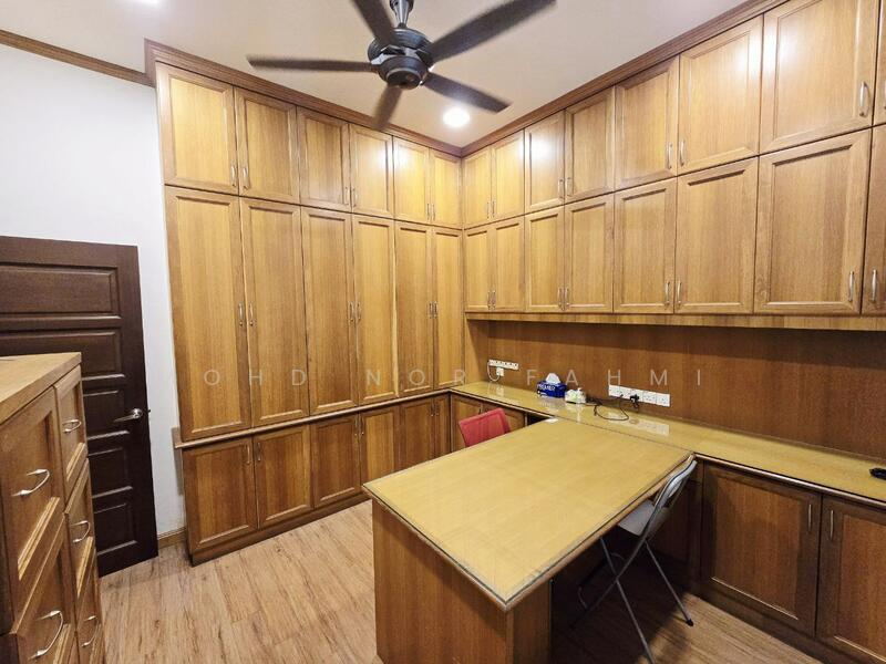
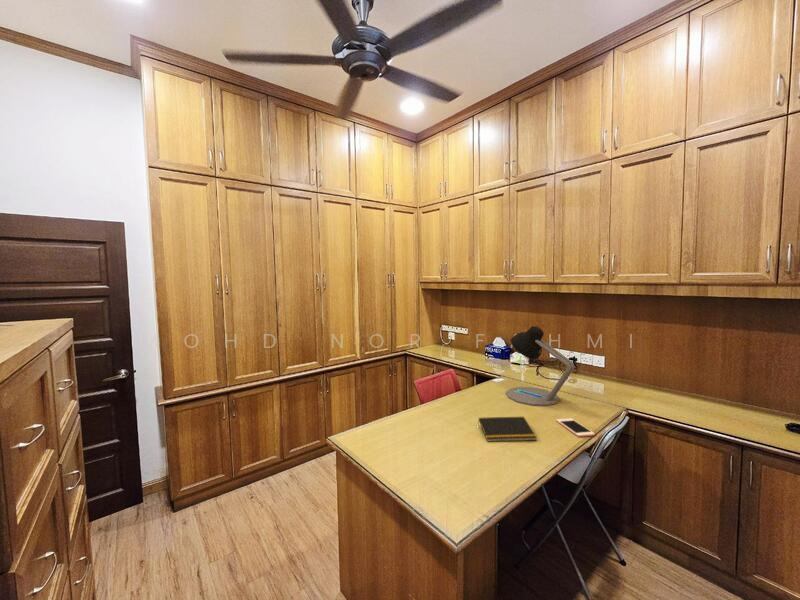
+ desk lamp [505,325,575,407]
+ cell phone [555,417,596,438]
+ notepad [477,416,538,442]
